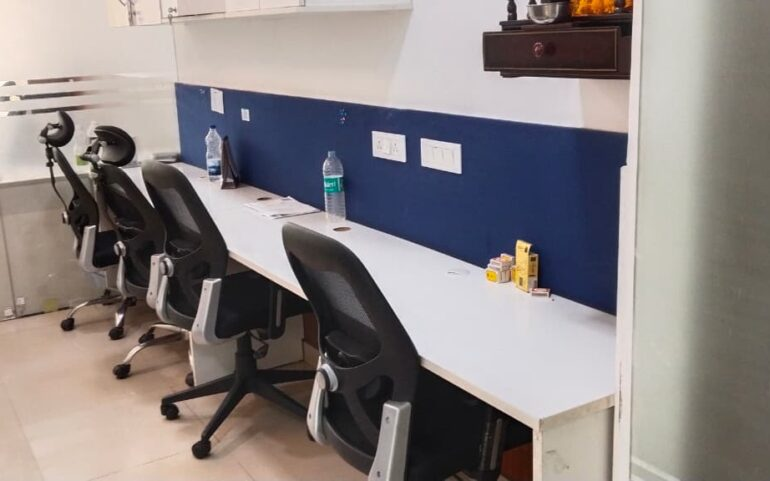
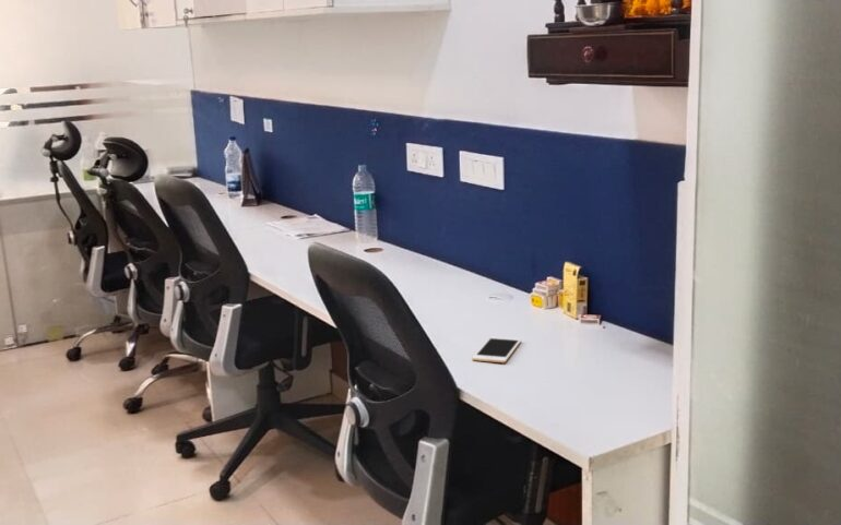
+ cell phone [471,336,522,363]
